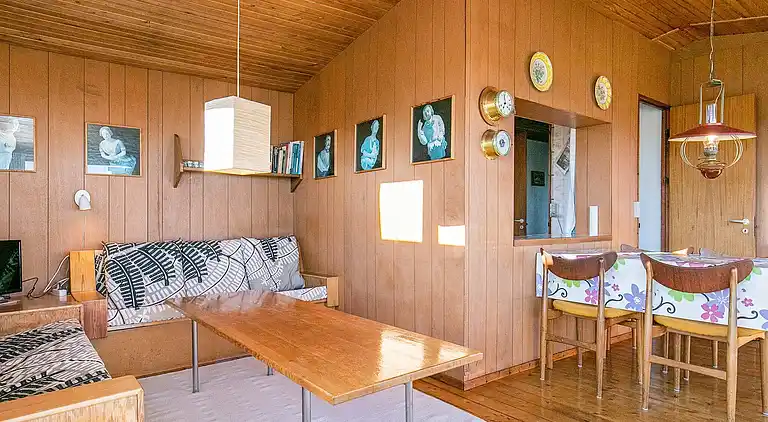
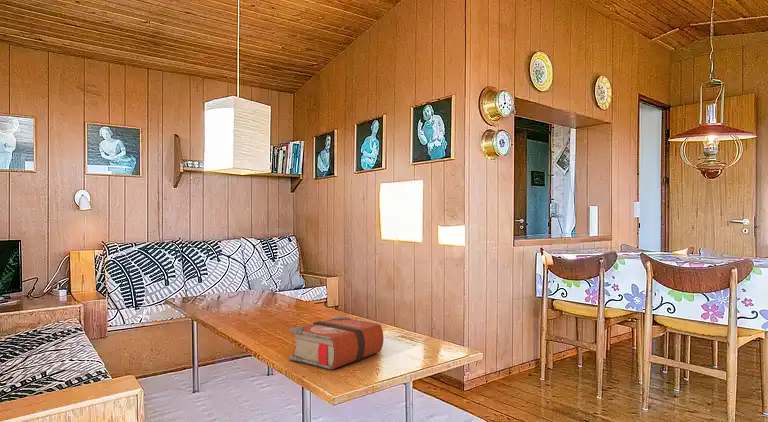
+ bible [288,315,384,370]
